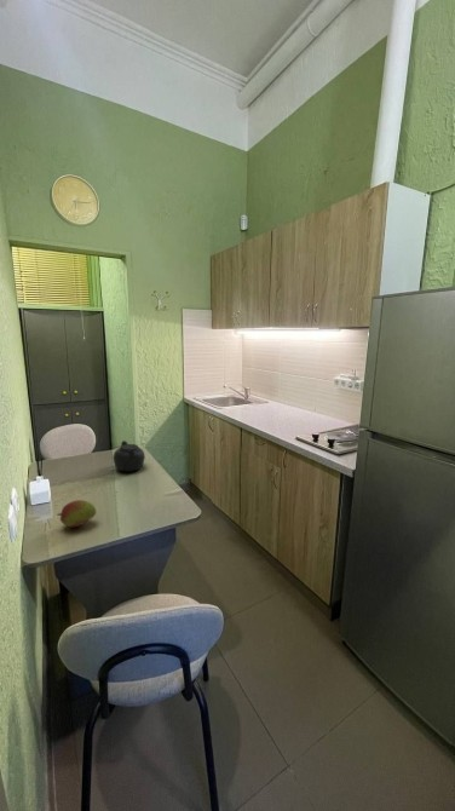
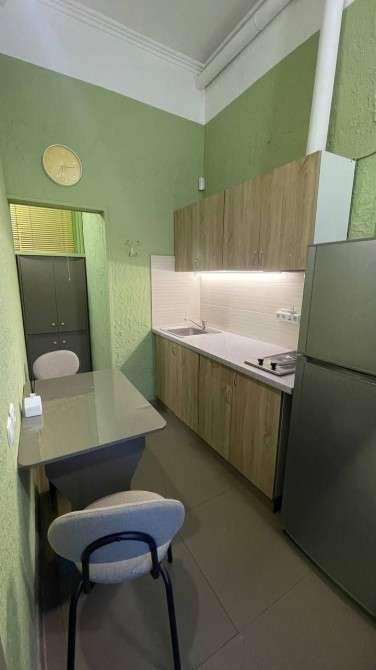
- teapot [110,439,146,473]
- fruit [56,499,98,529]
